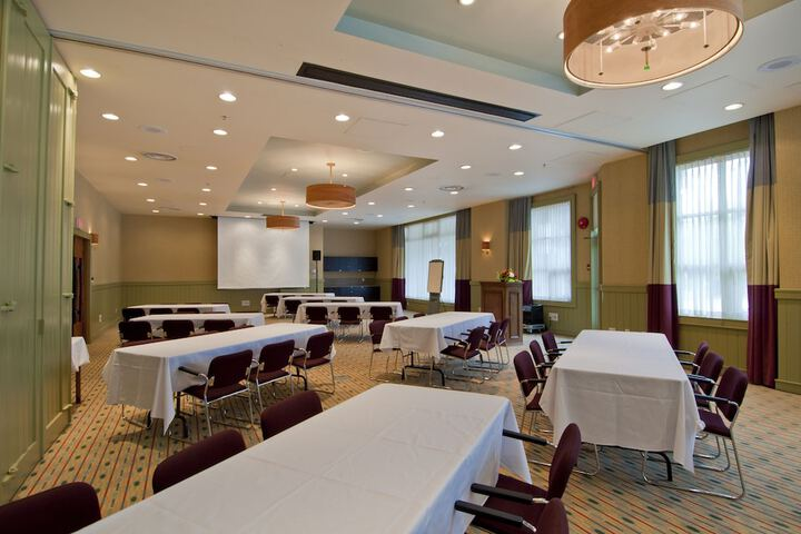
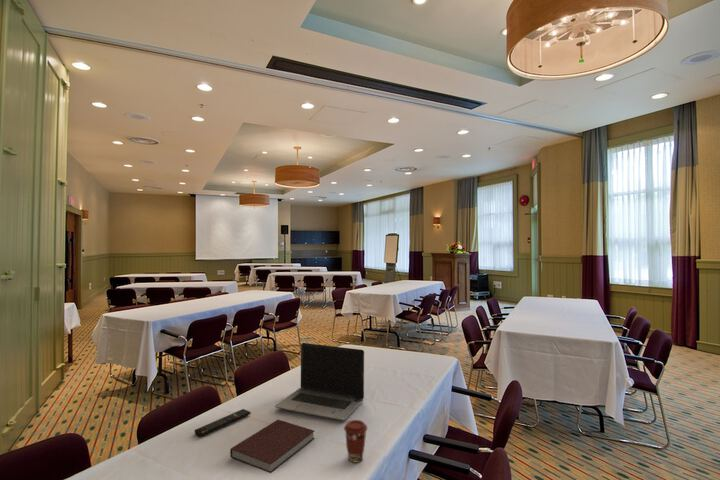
+ notebook [229,419,316,474]
+ remote control [194,408,252,438]
+ laptop computer [274,342,365,422]
+ coffee cup [343,419,369,463]
